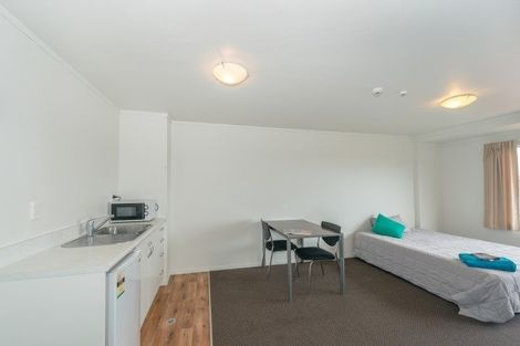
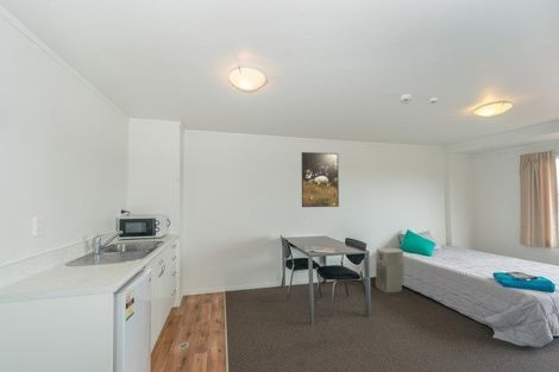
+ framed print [301,151,340,208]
+ air purifier [375,247,406,294]
